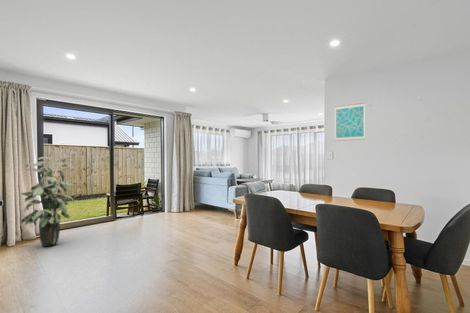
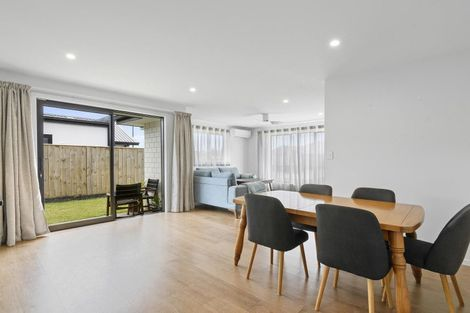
- indoor plant [20,156,75,247]
- wall art [334,102,366,142]
